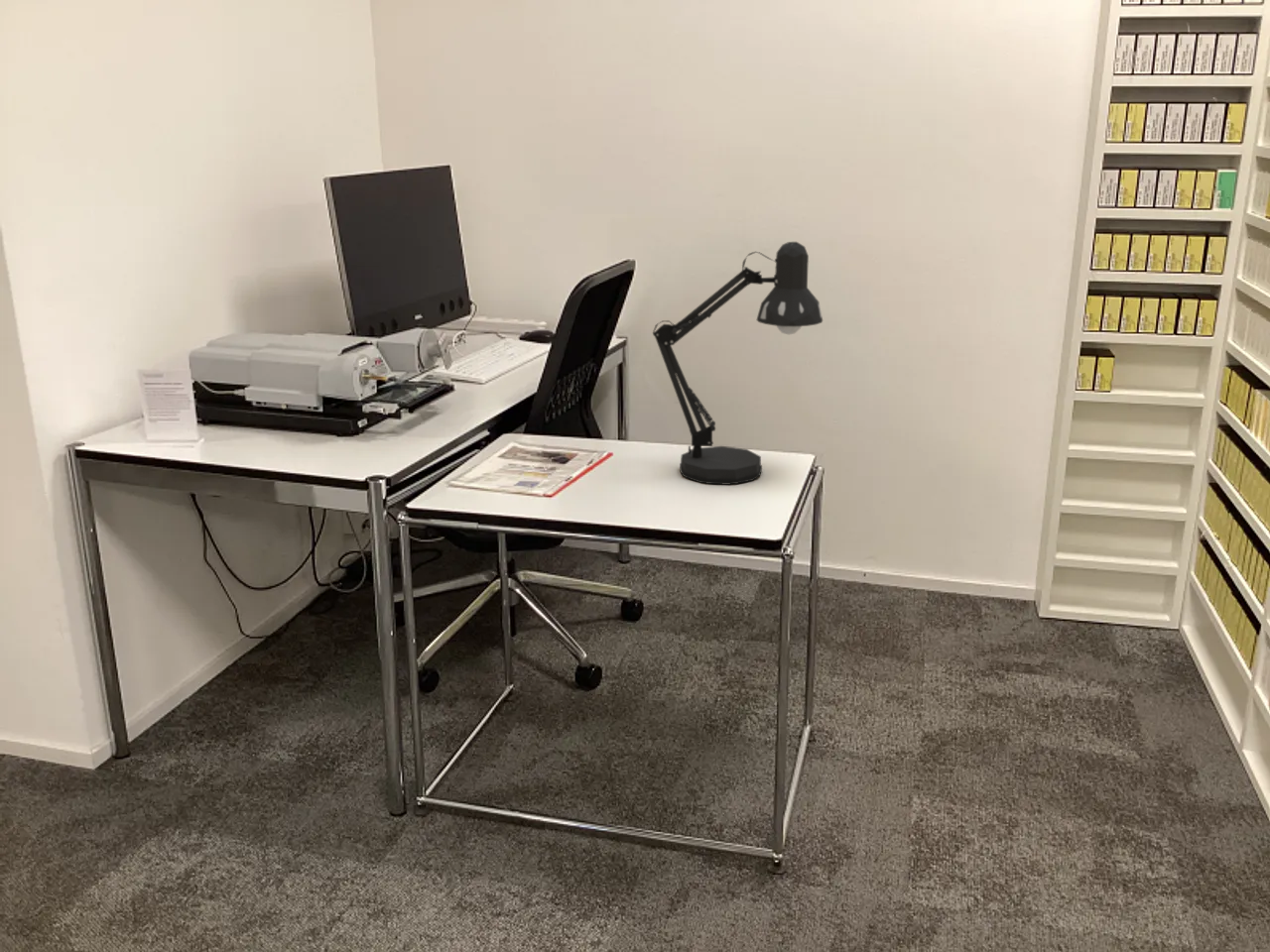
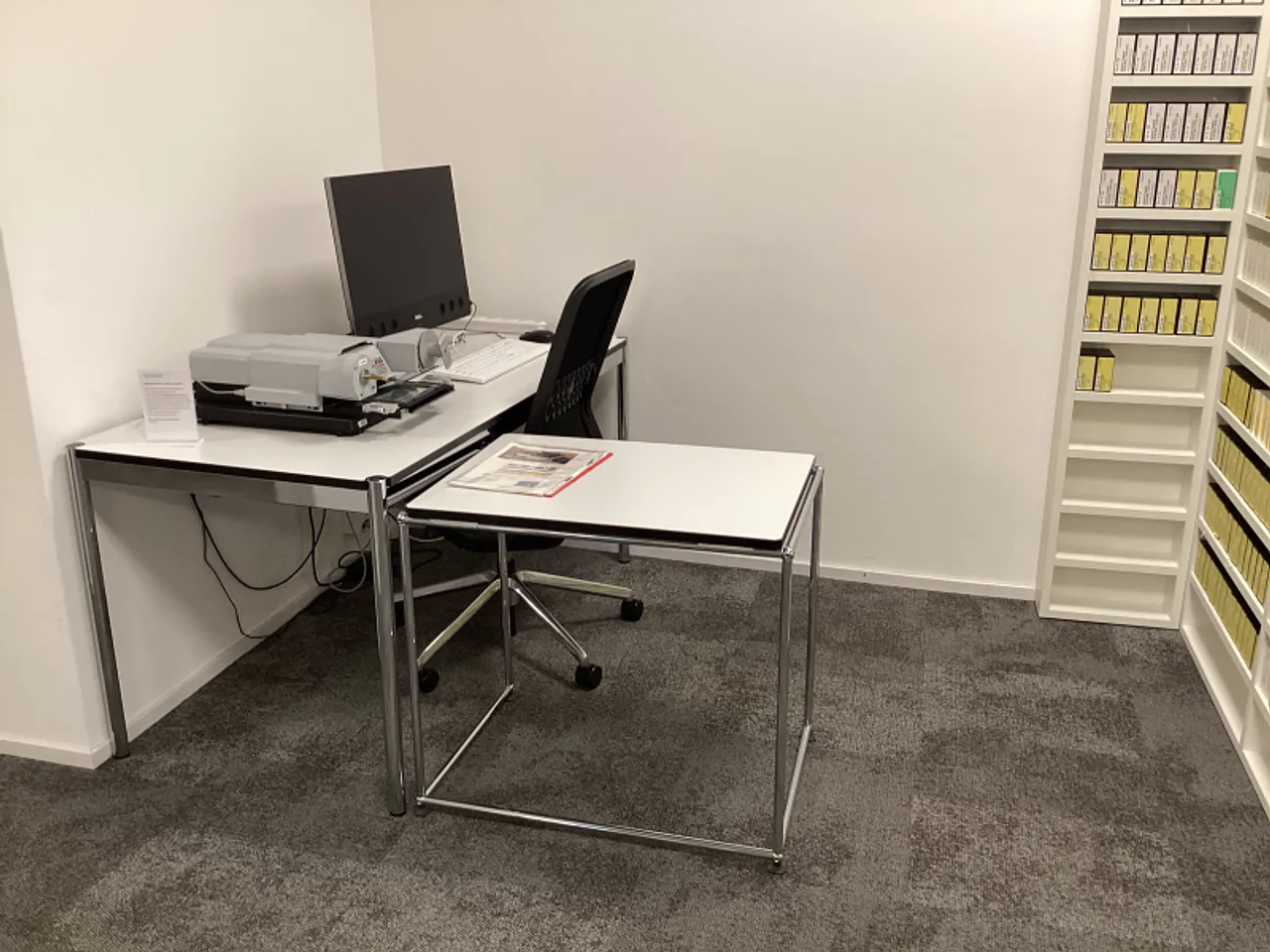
- desk lamp [652,241,824,486]
